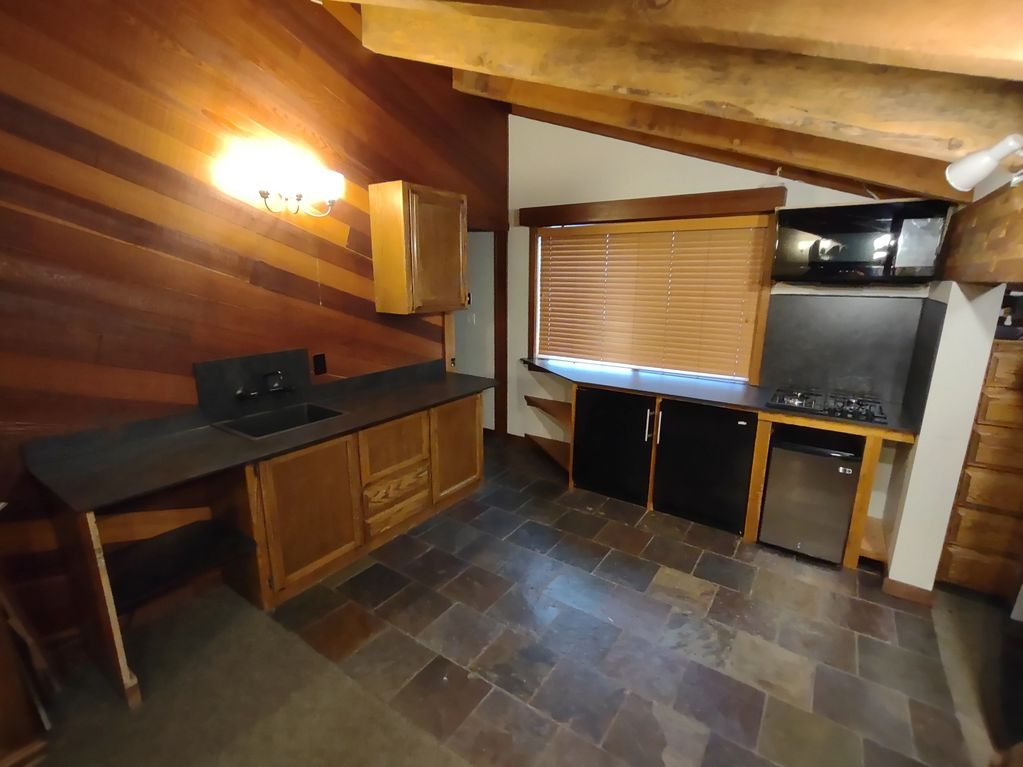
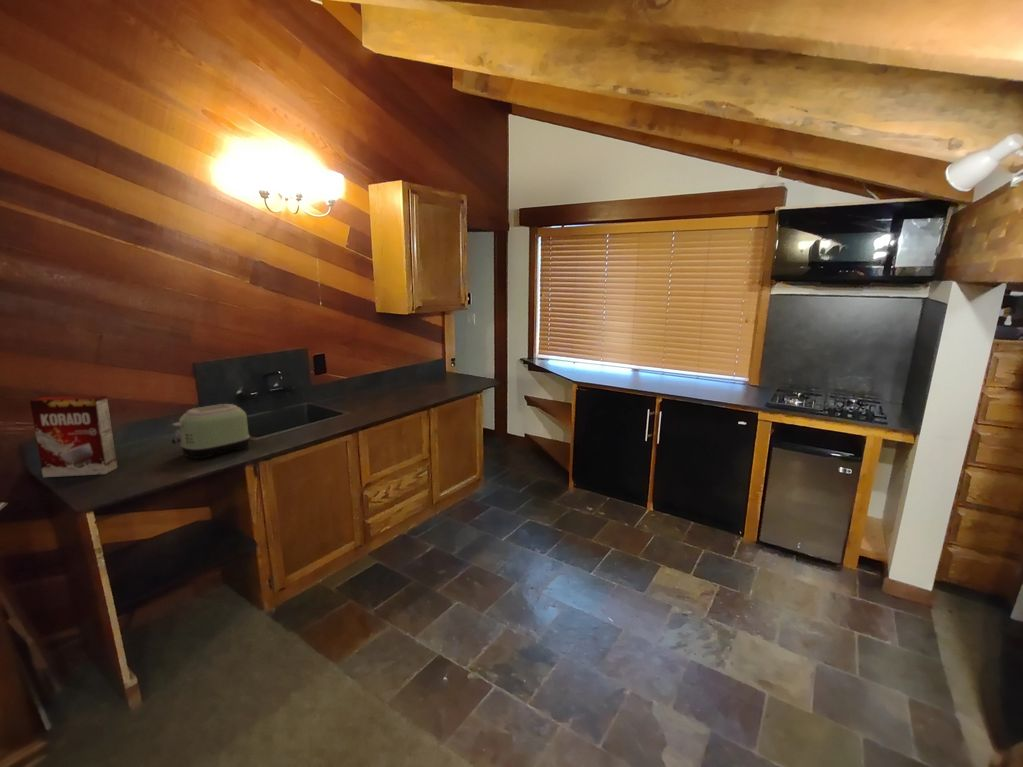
+ toaster [171,403,251,460]
+ cereal box [29,395,118,478]
